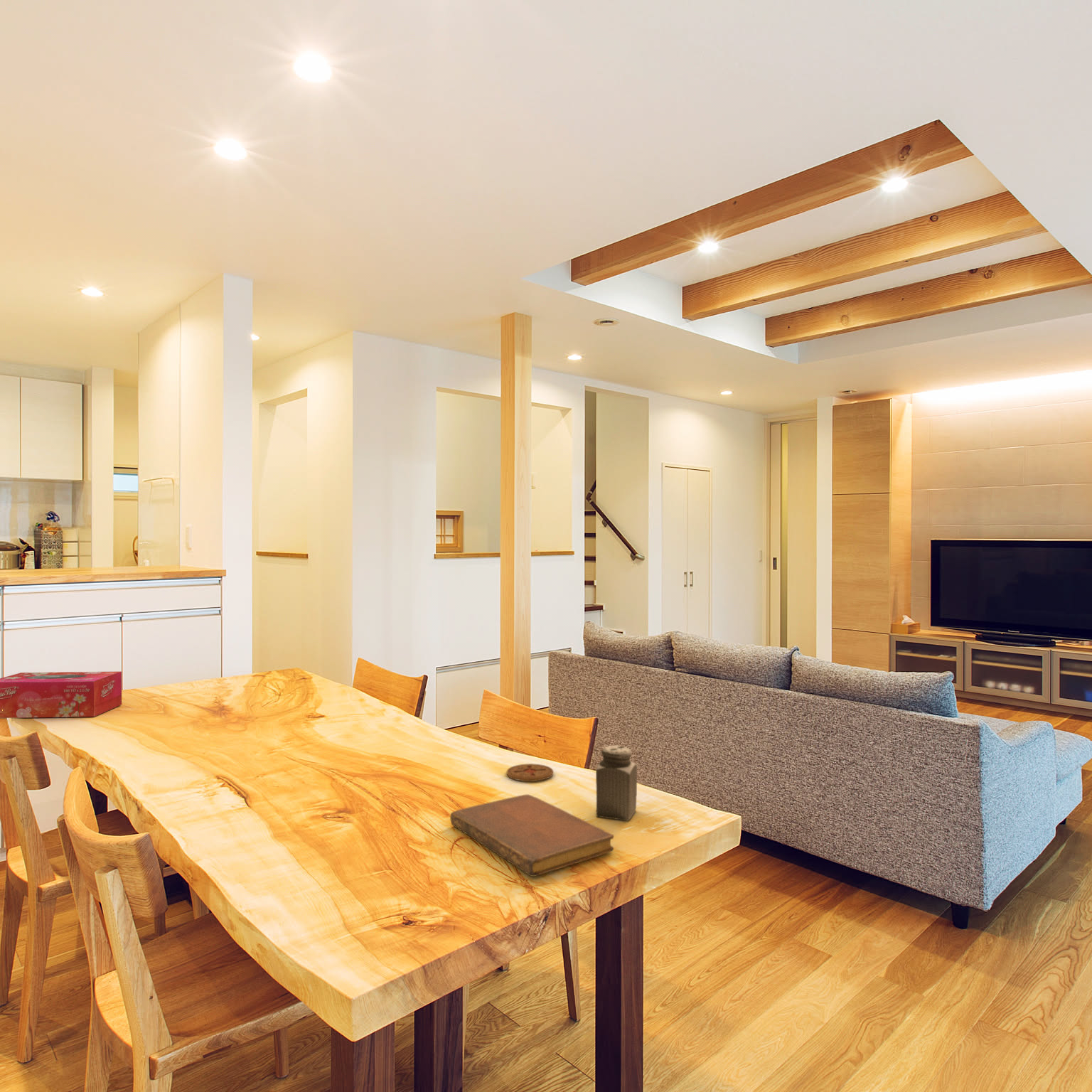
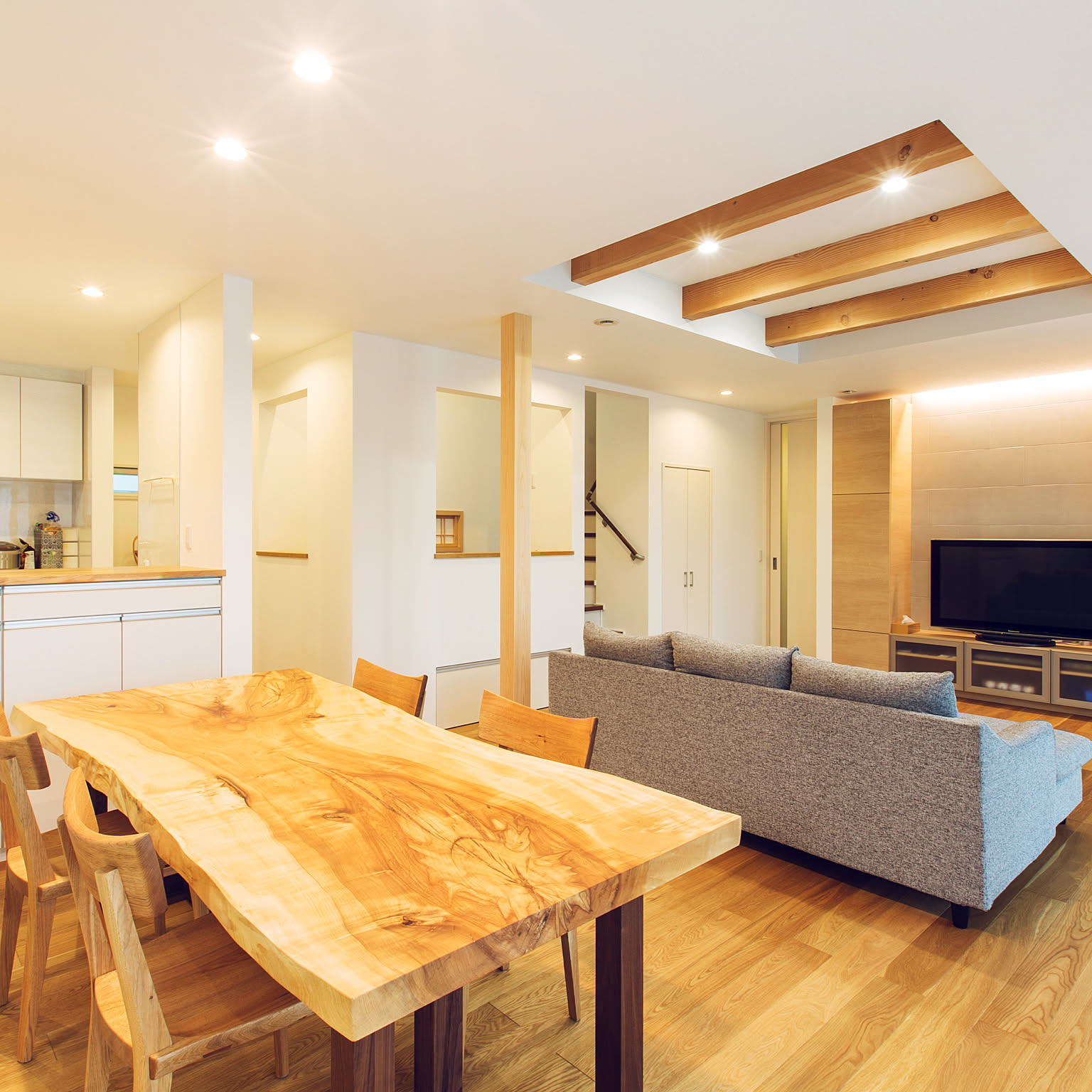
- coaster [506,763,554,782]
- tissue box [0,671,122,719]
- salt shaker [595,745,638,821]
- notebook [449,794,614,877]
